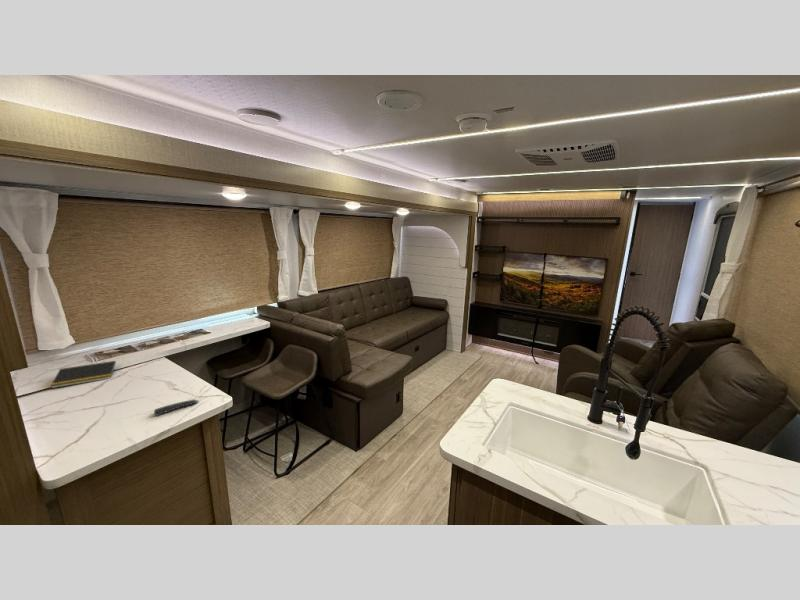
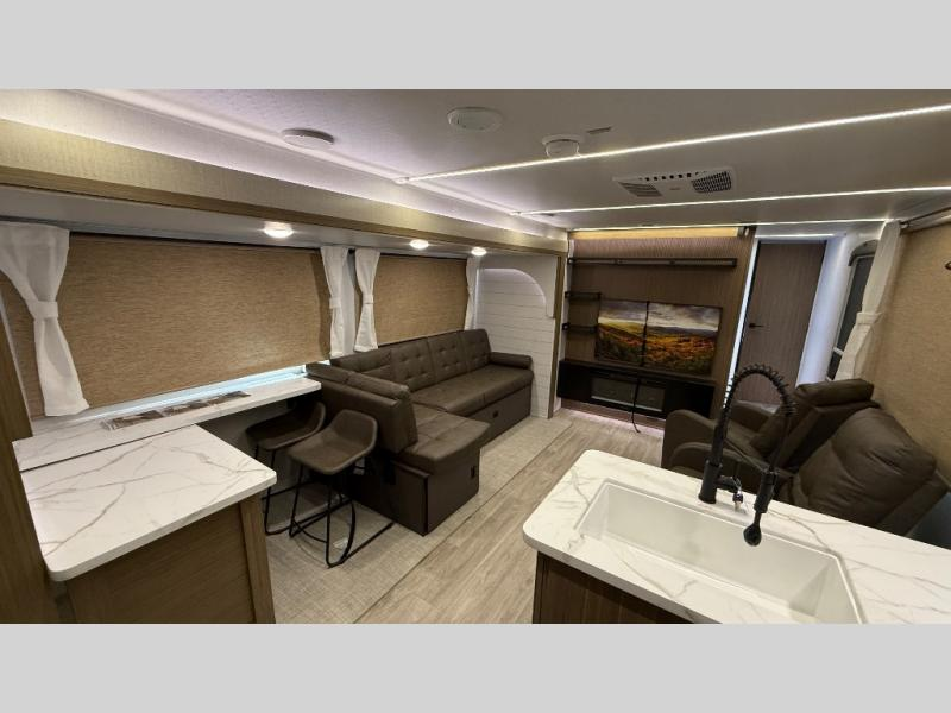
- remote control [153,398,200,417]
- notepad [49,360,117,389]
